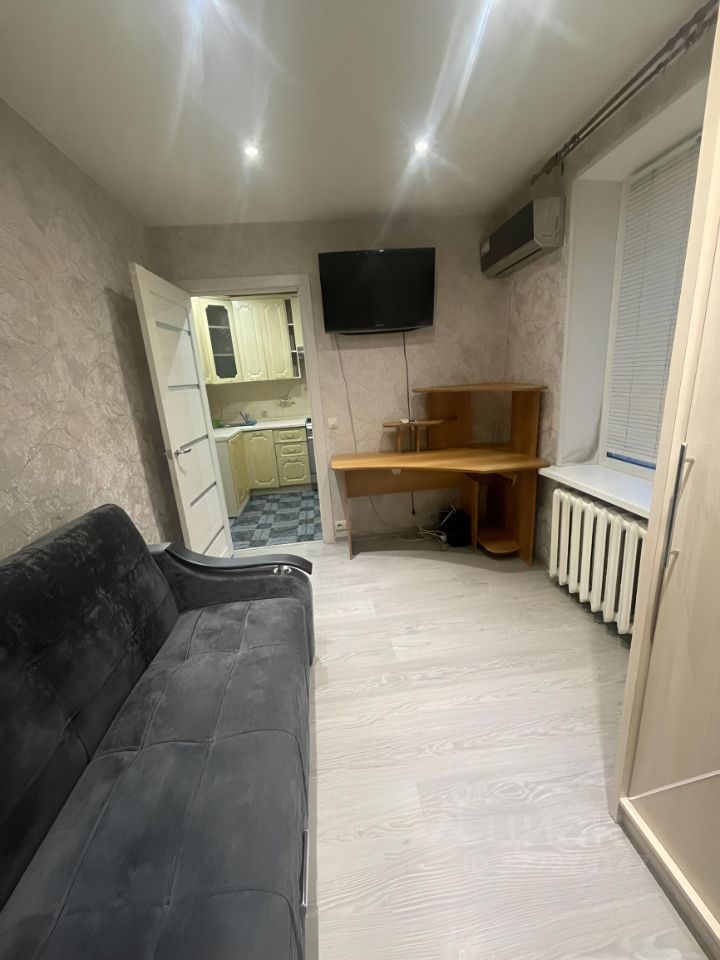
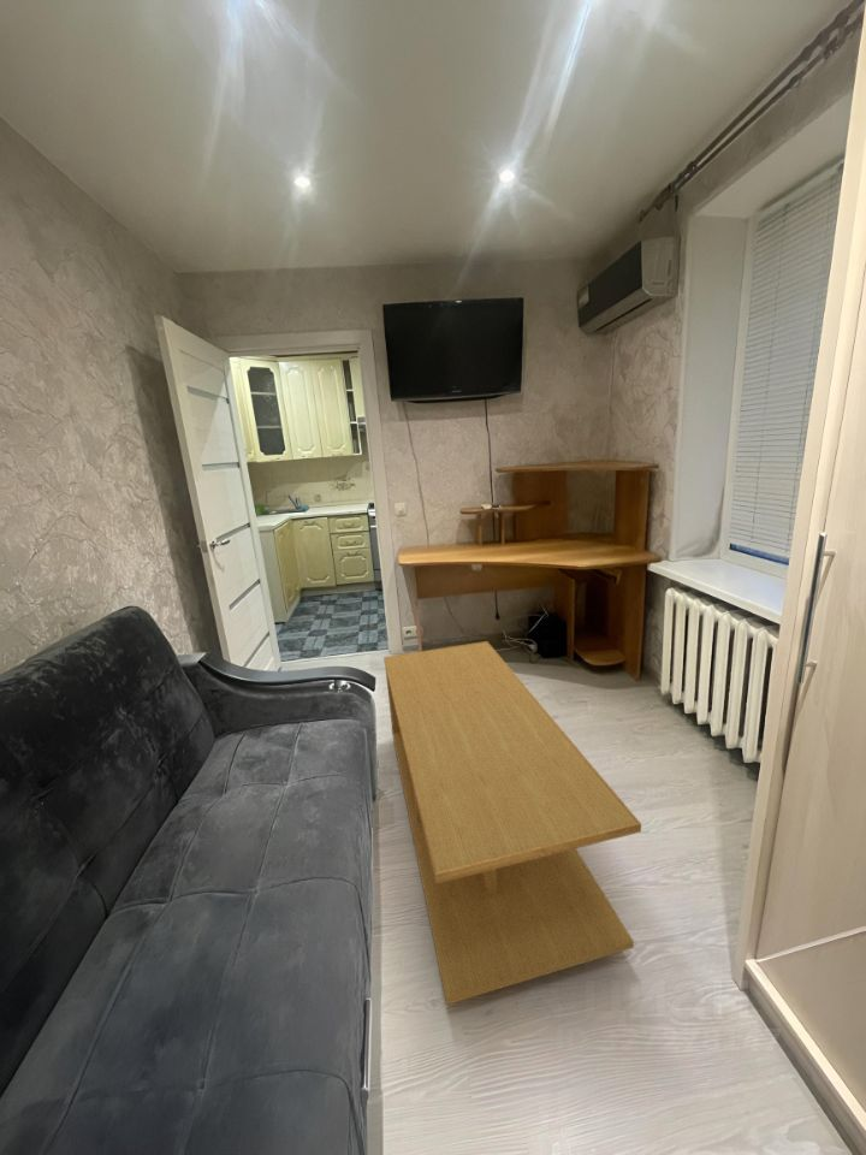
+ coffee table [382,640,642,1006]
